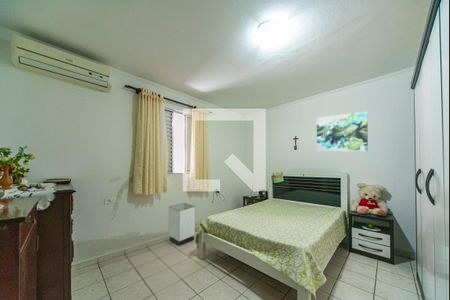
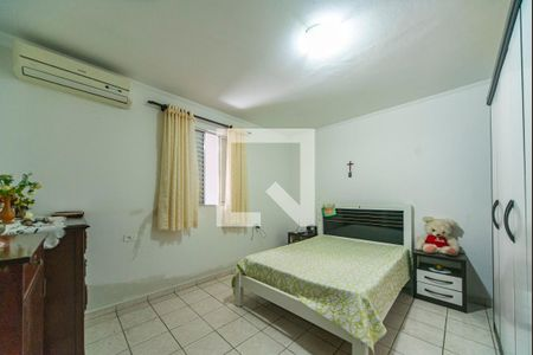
- cabinet [168,202,196,247]
- wall art [316,110,369,153]
